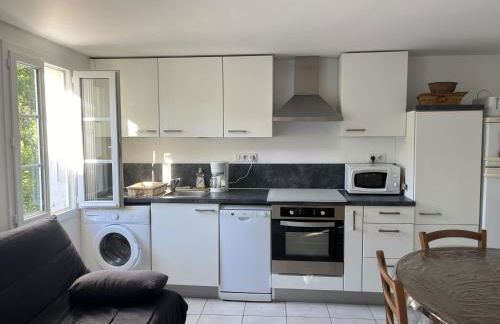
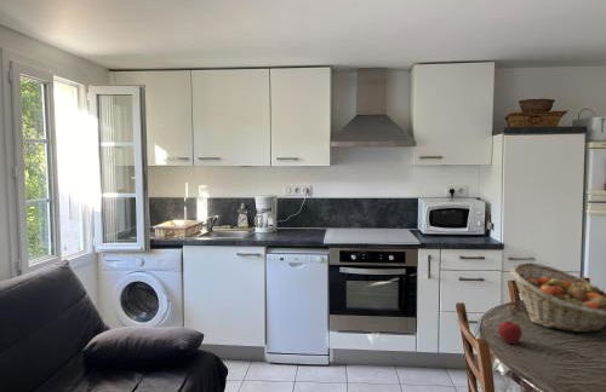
+ fruit basket [509,261,606,334]
+ apple [497,321,524,345]
